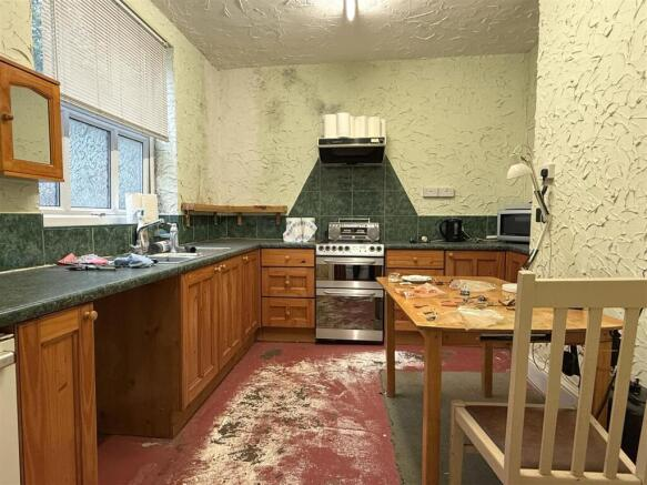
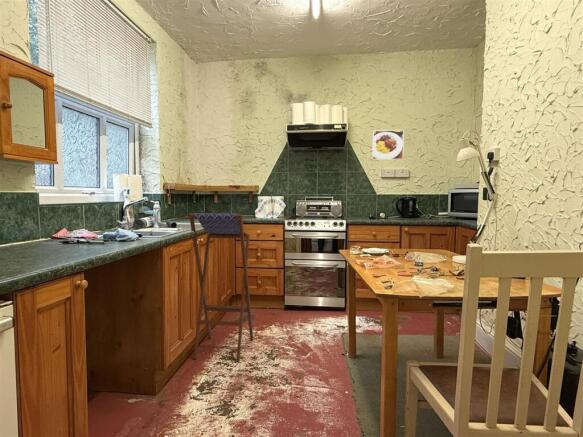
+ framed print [371,129,405,161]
+ stool [188,212,254,362]
